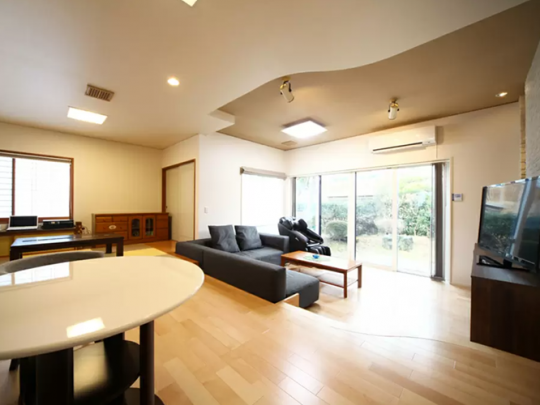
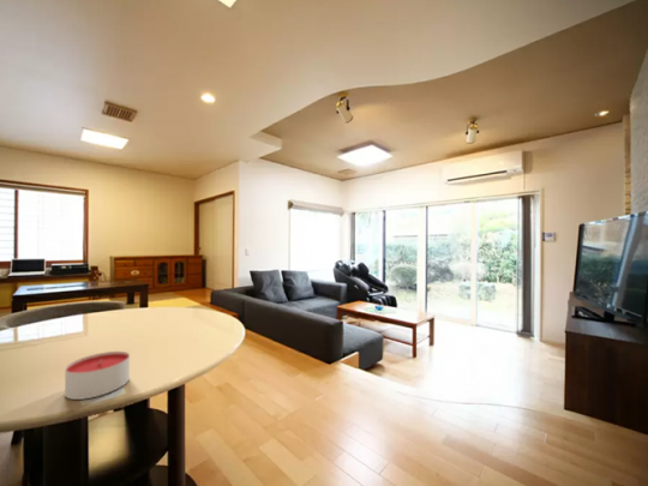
+ candle [64,350,131,401]
